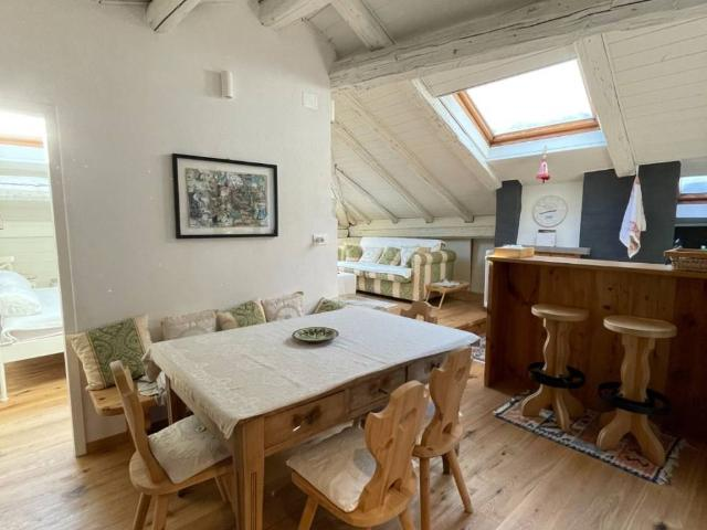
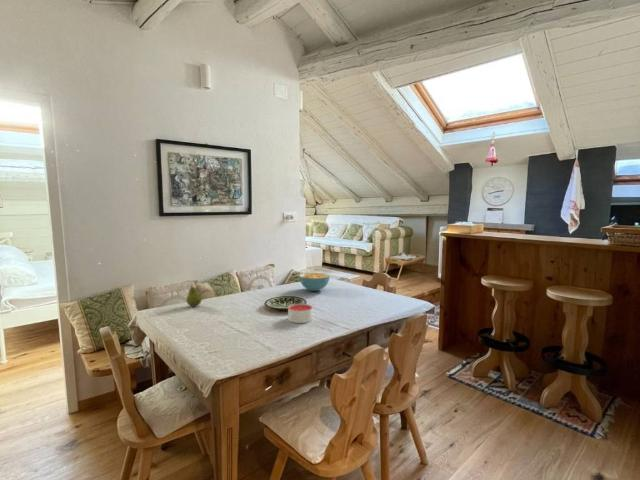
+ candle [287,303,314,324]
+ fruit [185,284,203,308]
+ cereal bowl [298,272,331,292]
